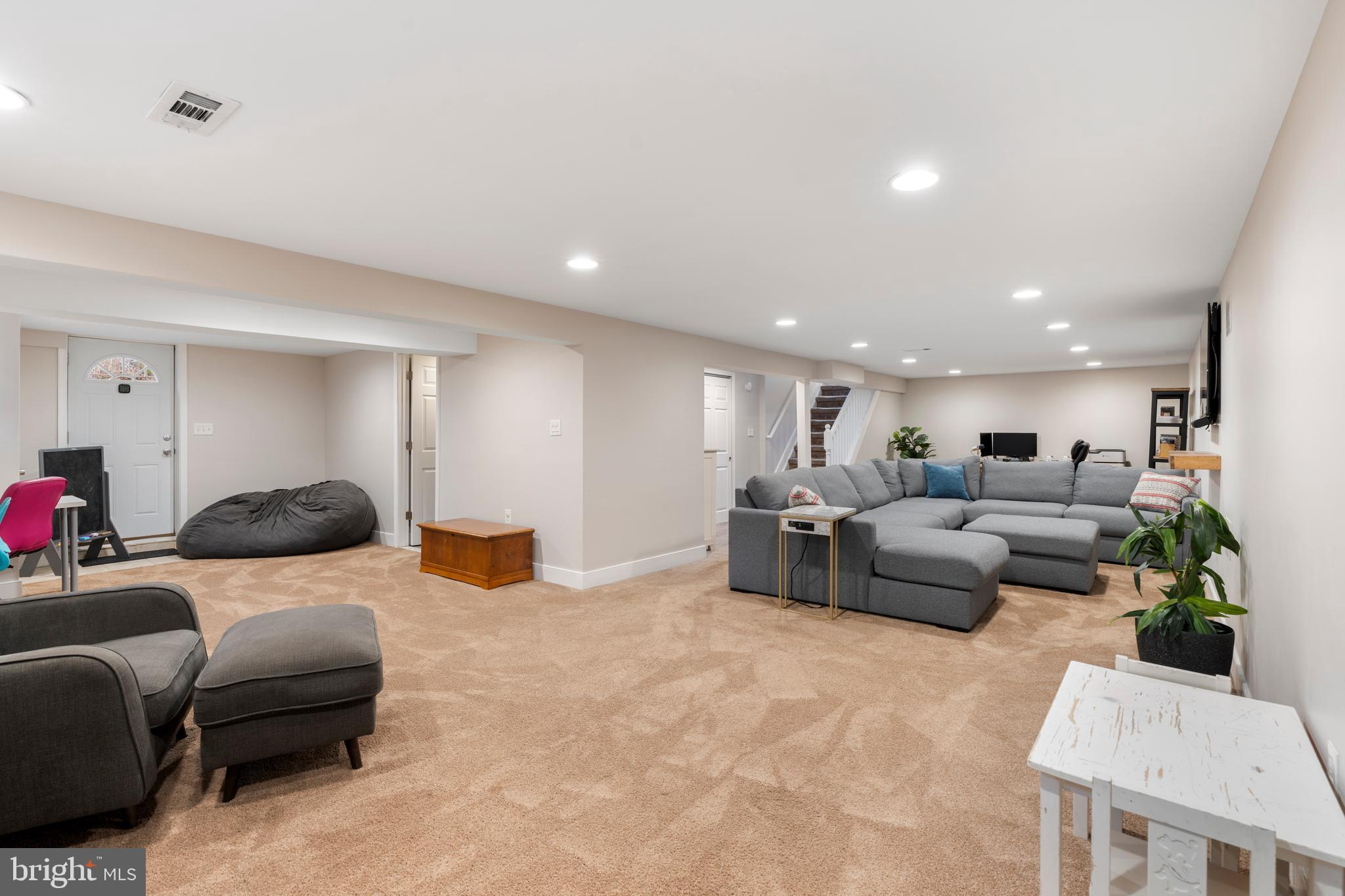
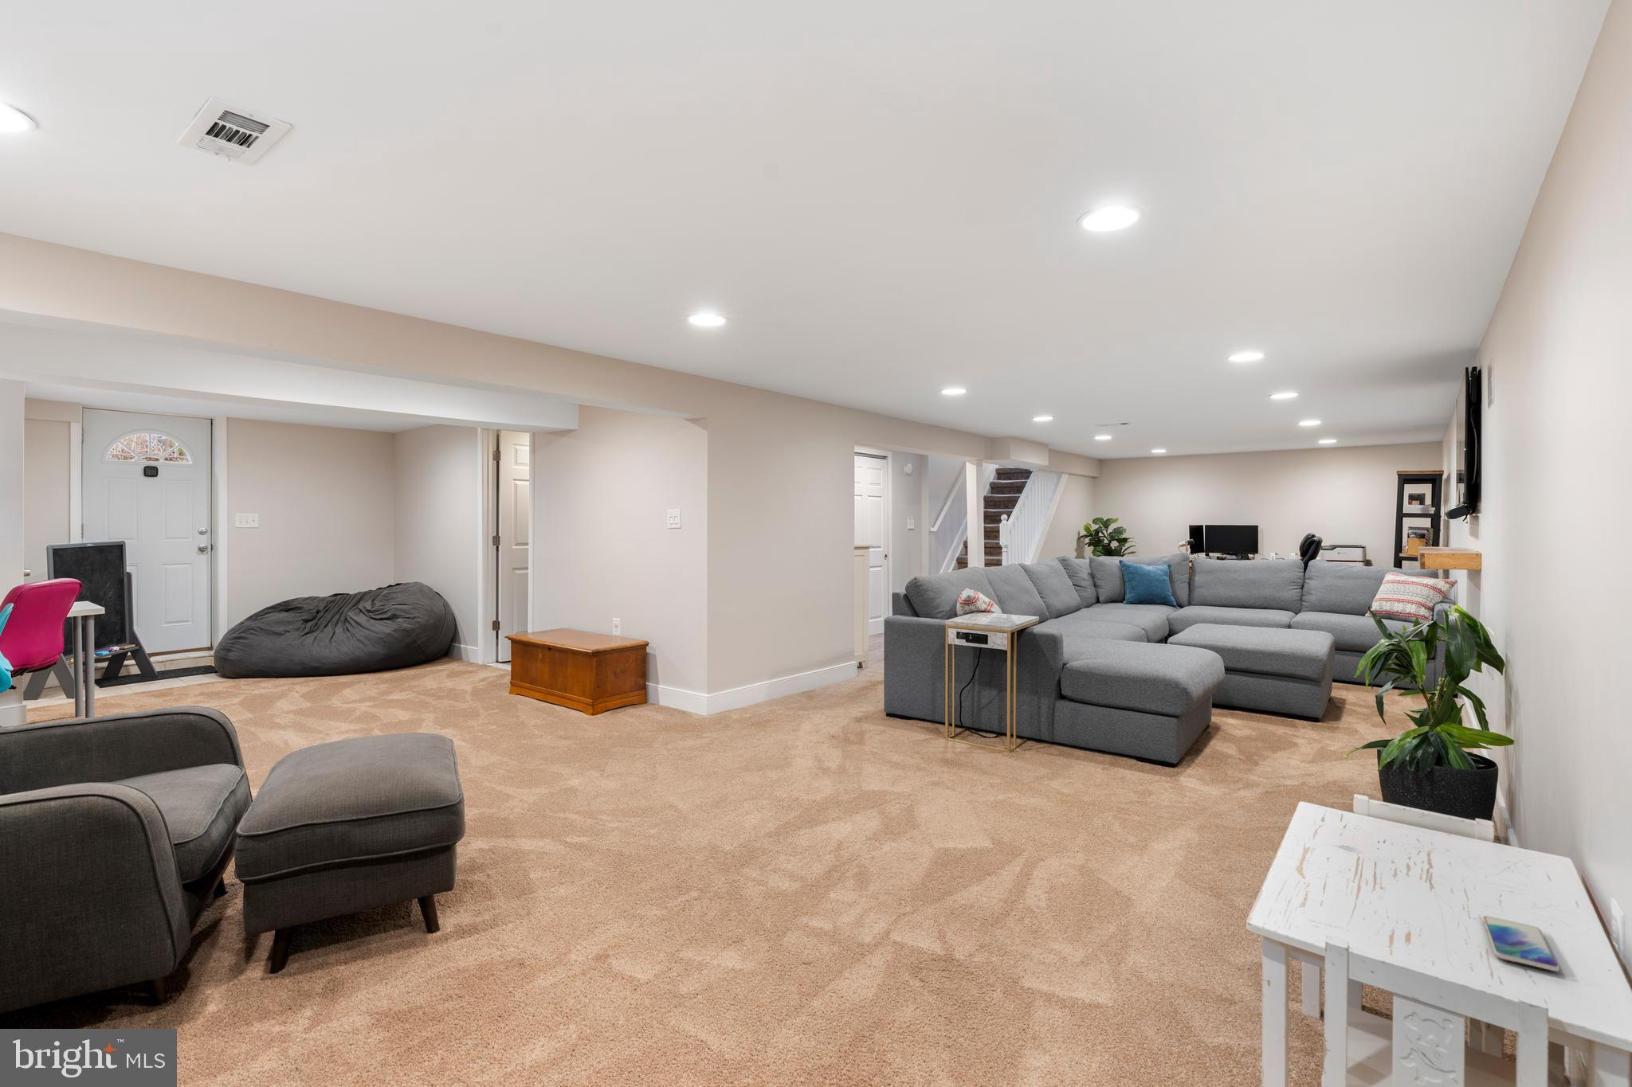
+ smartphone [1483,915,1560,972]
